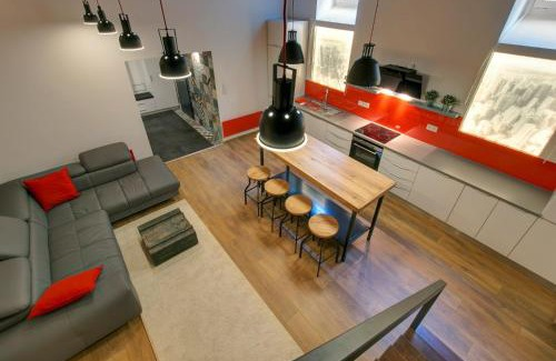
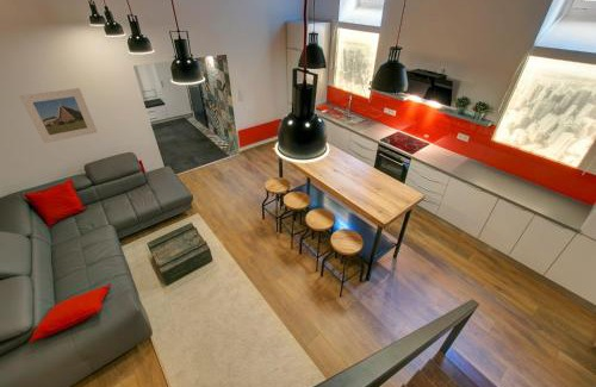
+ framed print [18,87,99,144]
